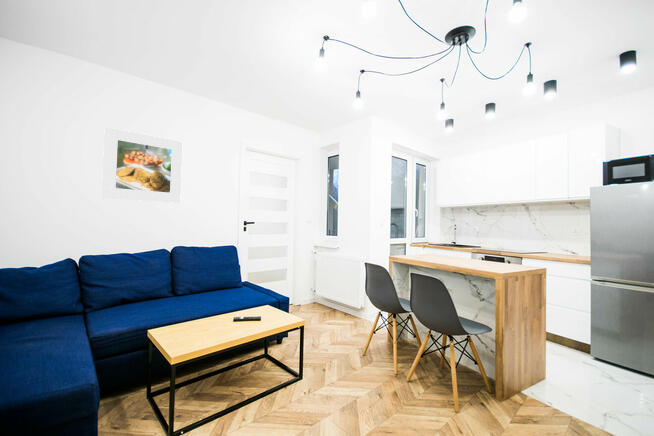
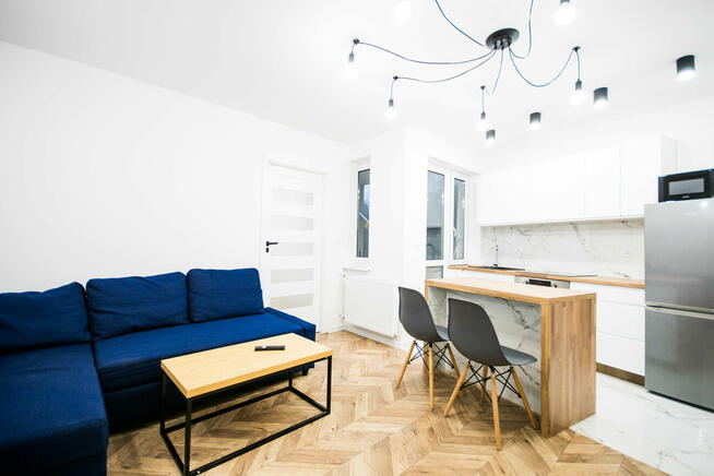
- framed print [101,126,183,204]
